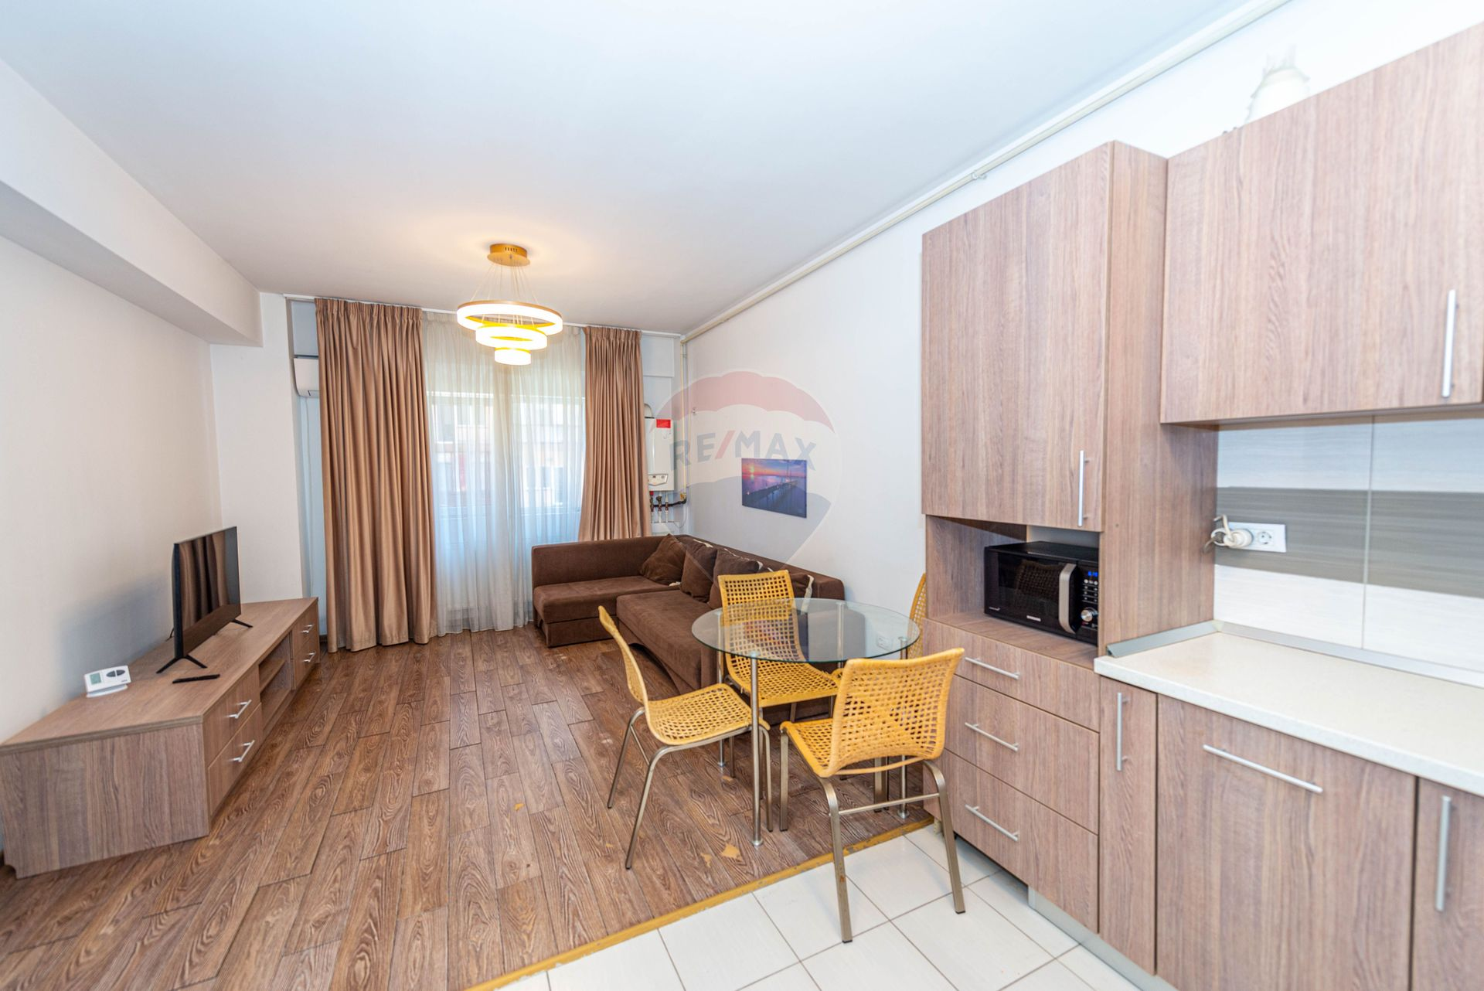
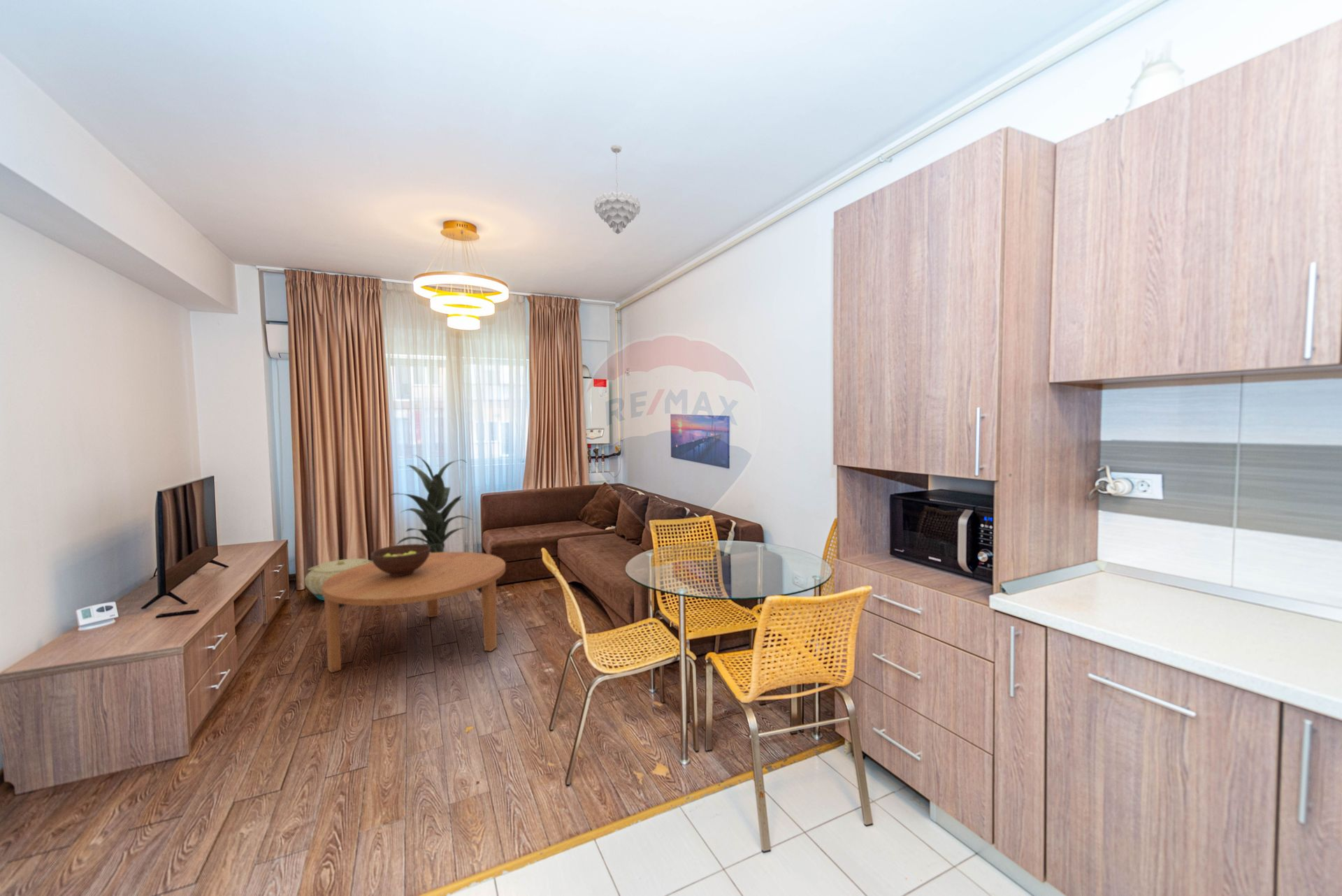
+ indoor plant [387,454,473,553]
+ coffee table [322,551,506,673]
+ pendant light [593,144,641,235]
+ basket [304,558,373,601]
+ fruit bowl [370,543,431,577]
